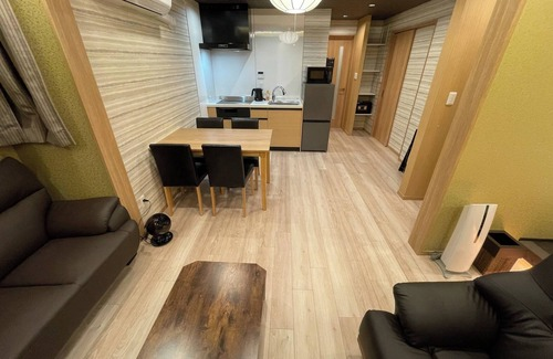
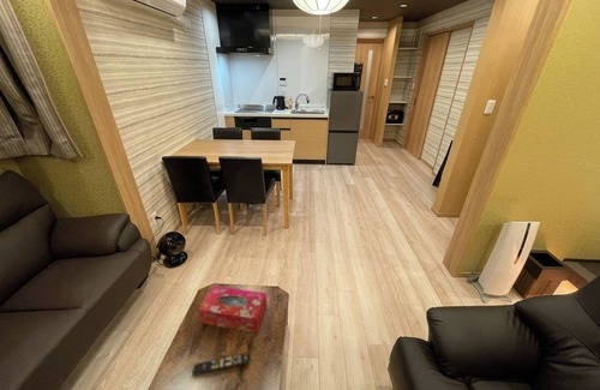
+ tissue box [198,284,268,334]
+ remote control [192,352,251,377]
